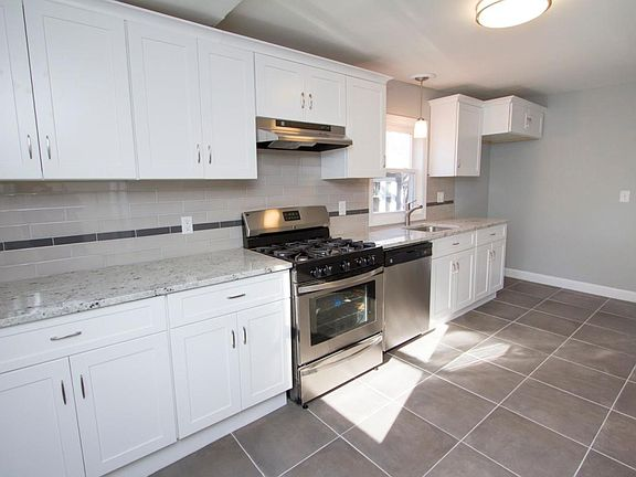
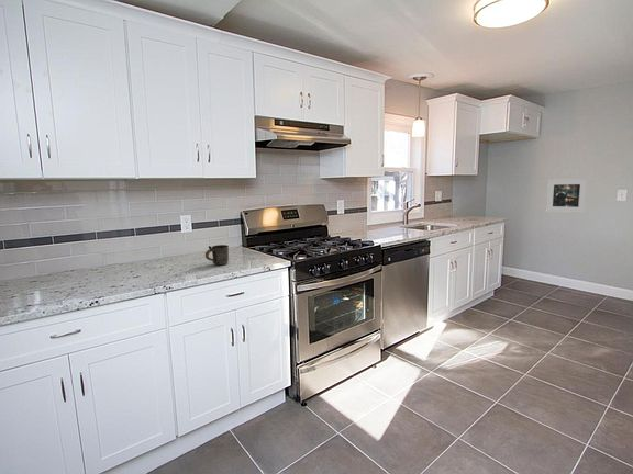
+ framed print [545,178,589,214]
+ mug [204,244,230,266]
